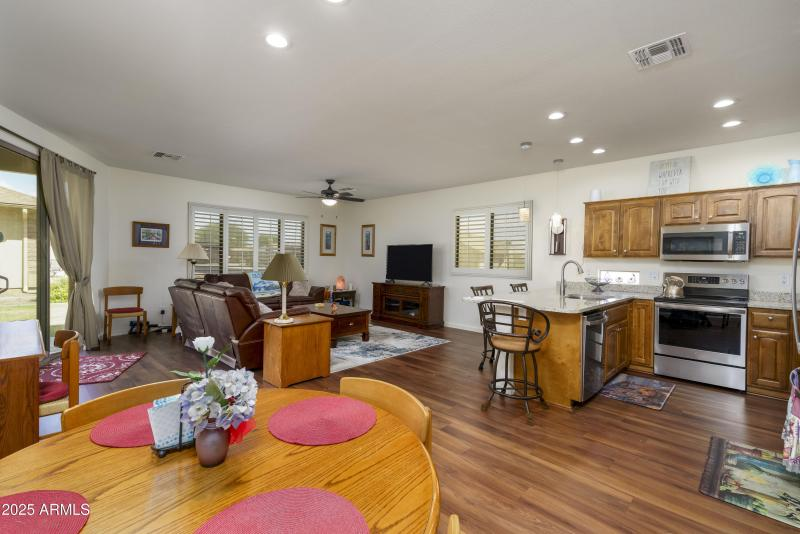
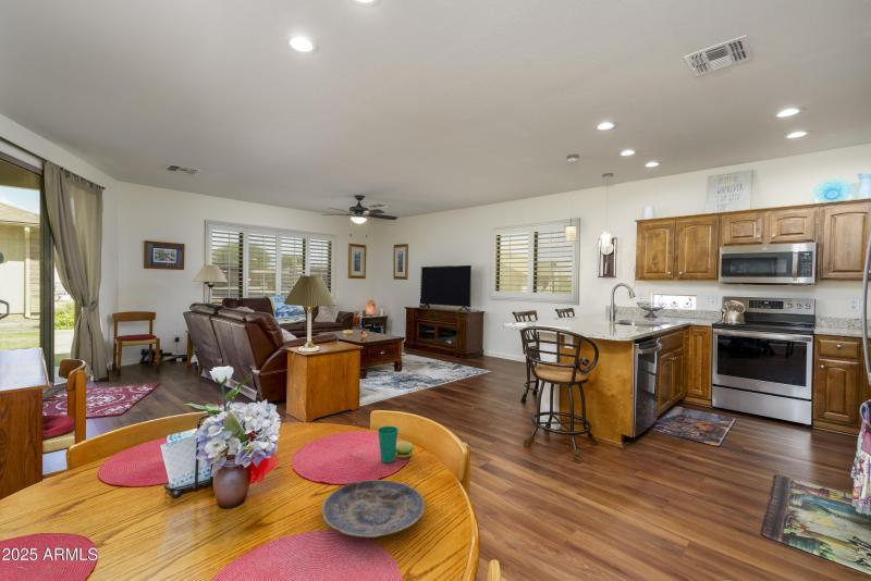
+ plate [320,479,426,539]
+ cup [377,425,415,463]
